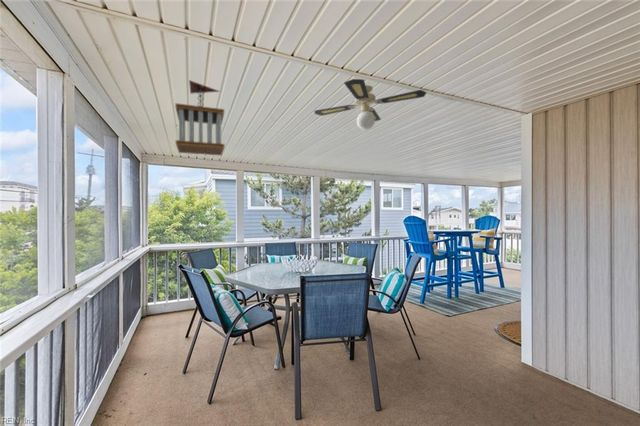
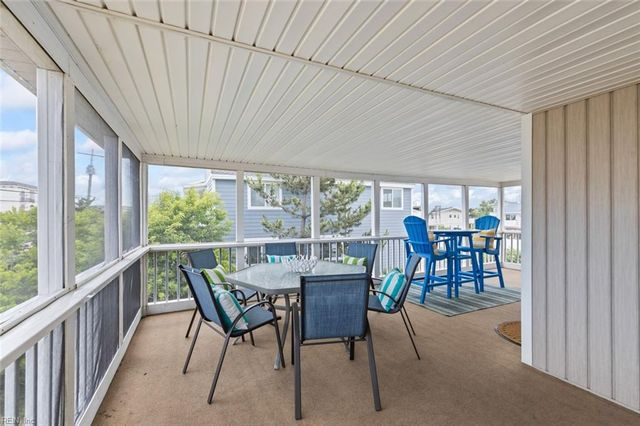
- ceiling fan [313,78,427,131]
- wind chime [174,79,226,157]
